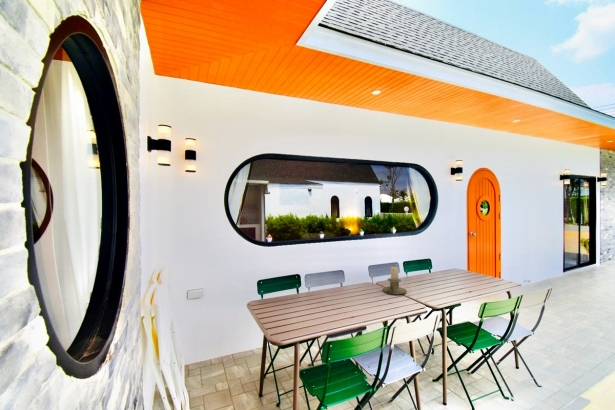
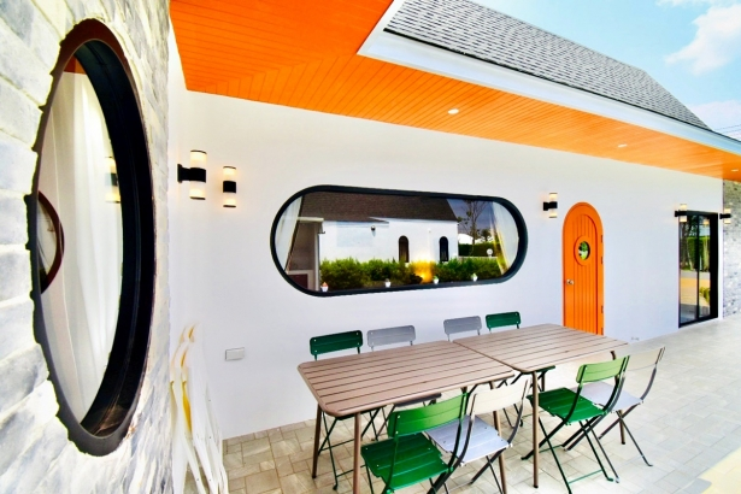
- candle holder [382,266,408,295]
